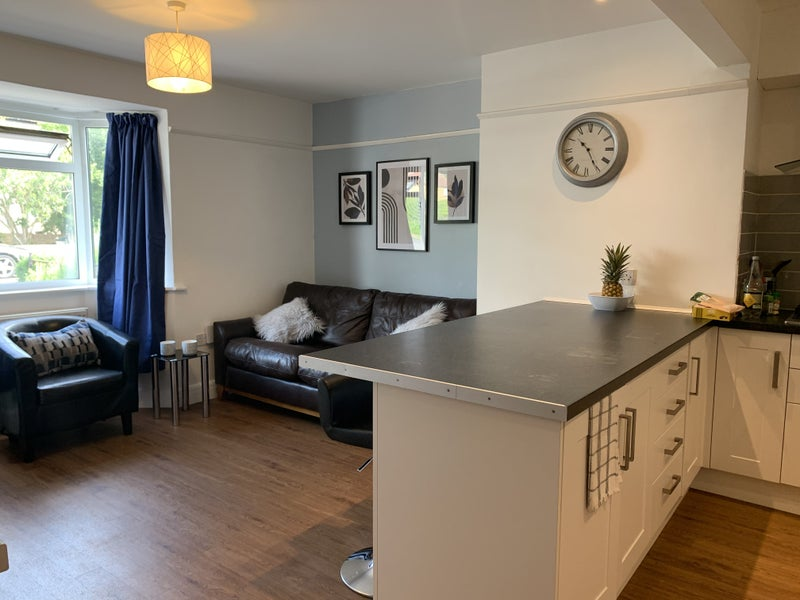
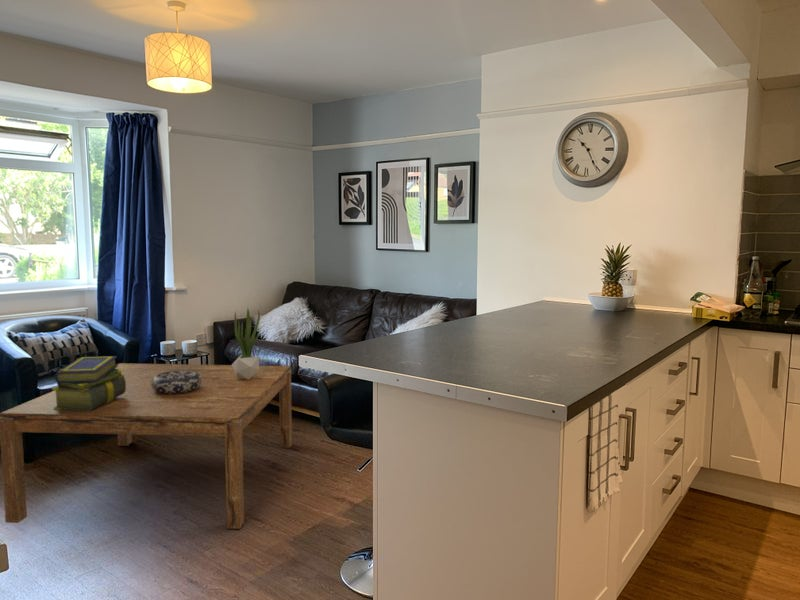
+ potted plant [231,308,261,380]
+ coffee table [0,362,293,530]
+ stack of books [51,355,126,411]
+ decorative bowl [151,371,202,394]
